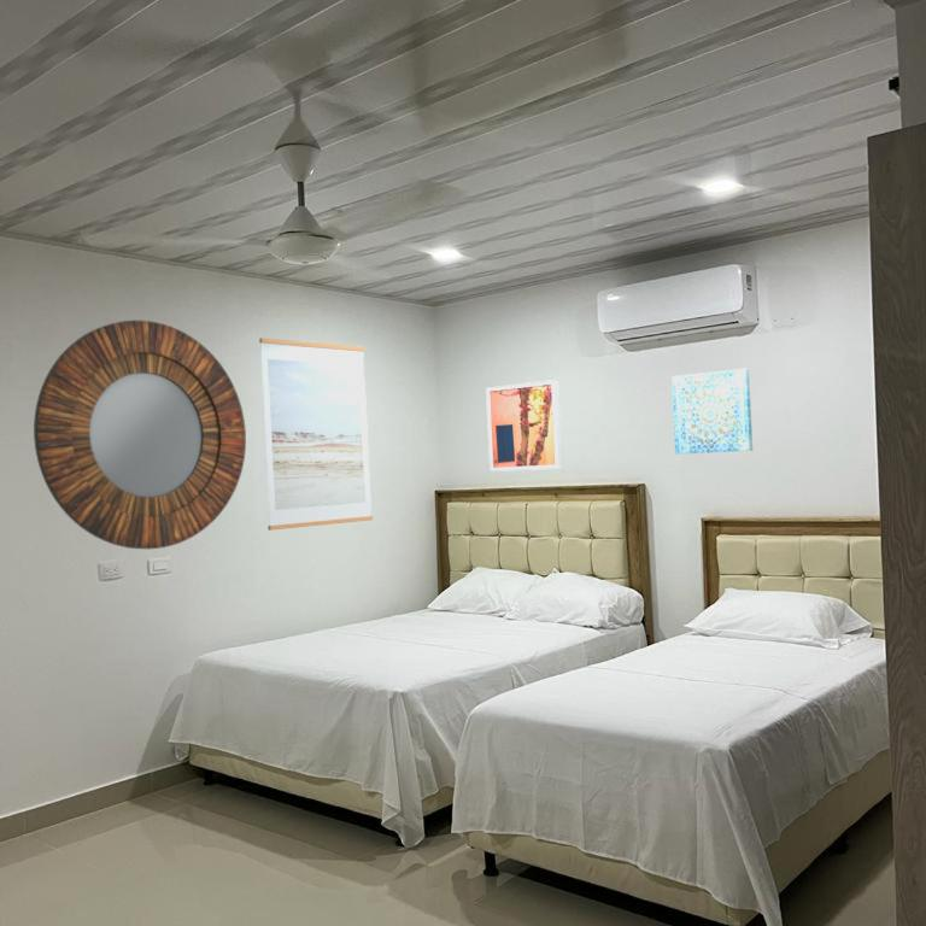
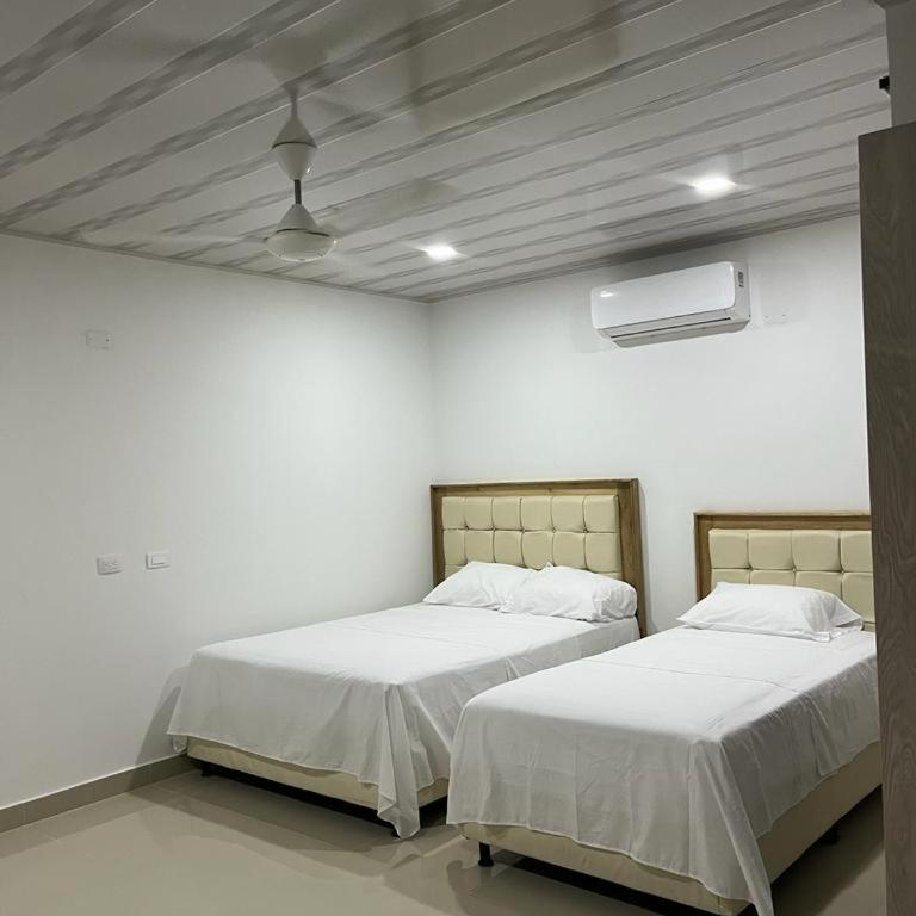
- home mirror [33,320,247,550]
- wall art [485,379,563,473]
- wall art [670,368,754,456]
- wall art [258,336,374,532]
